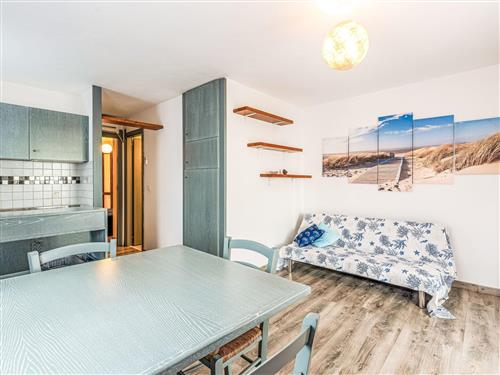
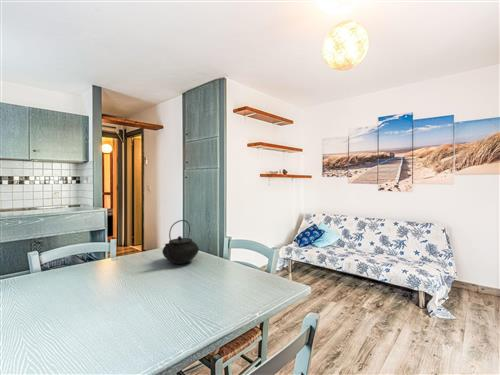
+ teapot [161,219,200,265]
